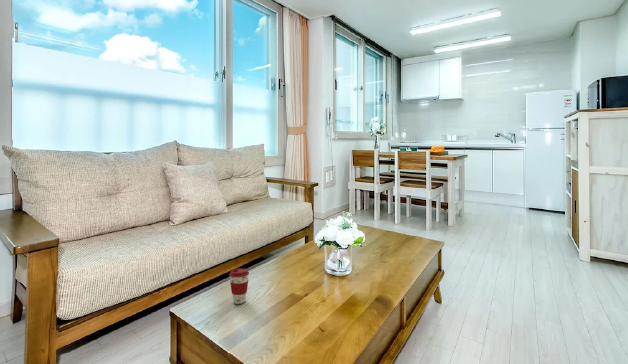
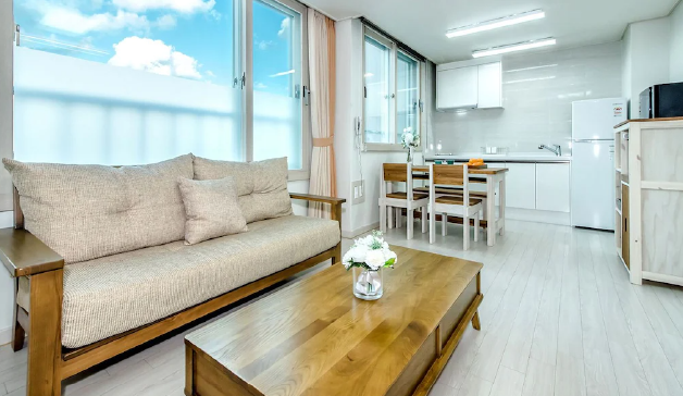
- coffee cup [228,268,250,305]
